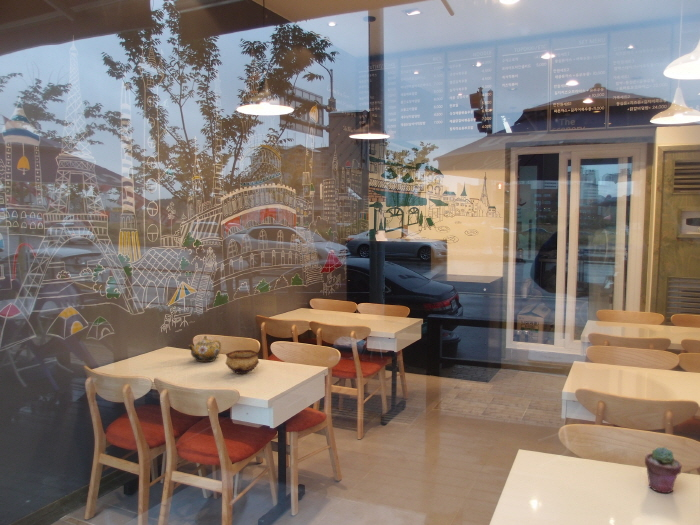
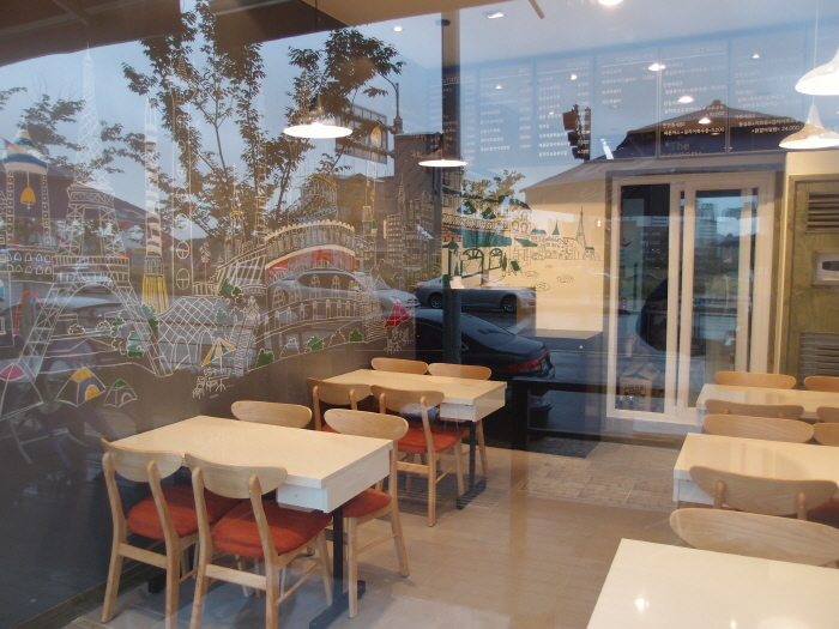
- bowl [225,349,260,375]
- teapot [187,335,222,363]
- potted succulent [644,446,683,494]
